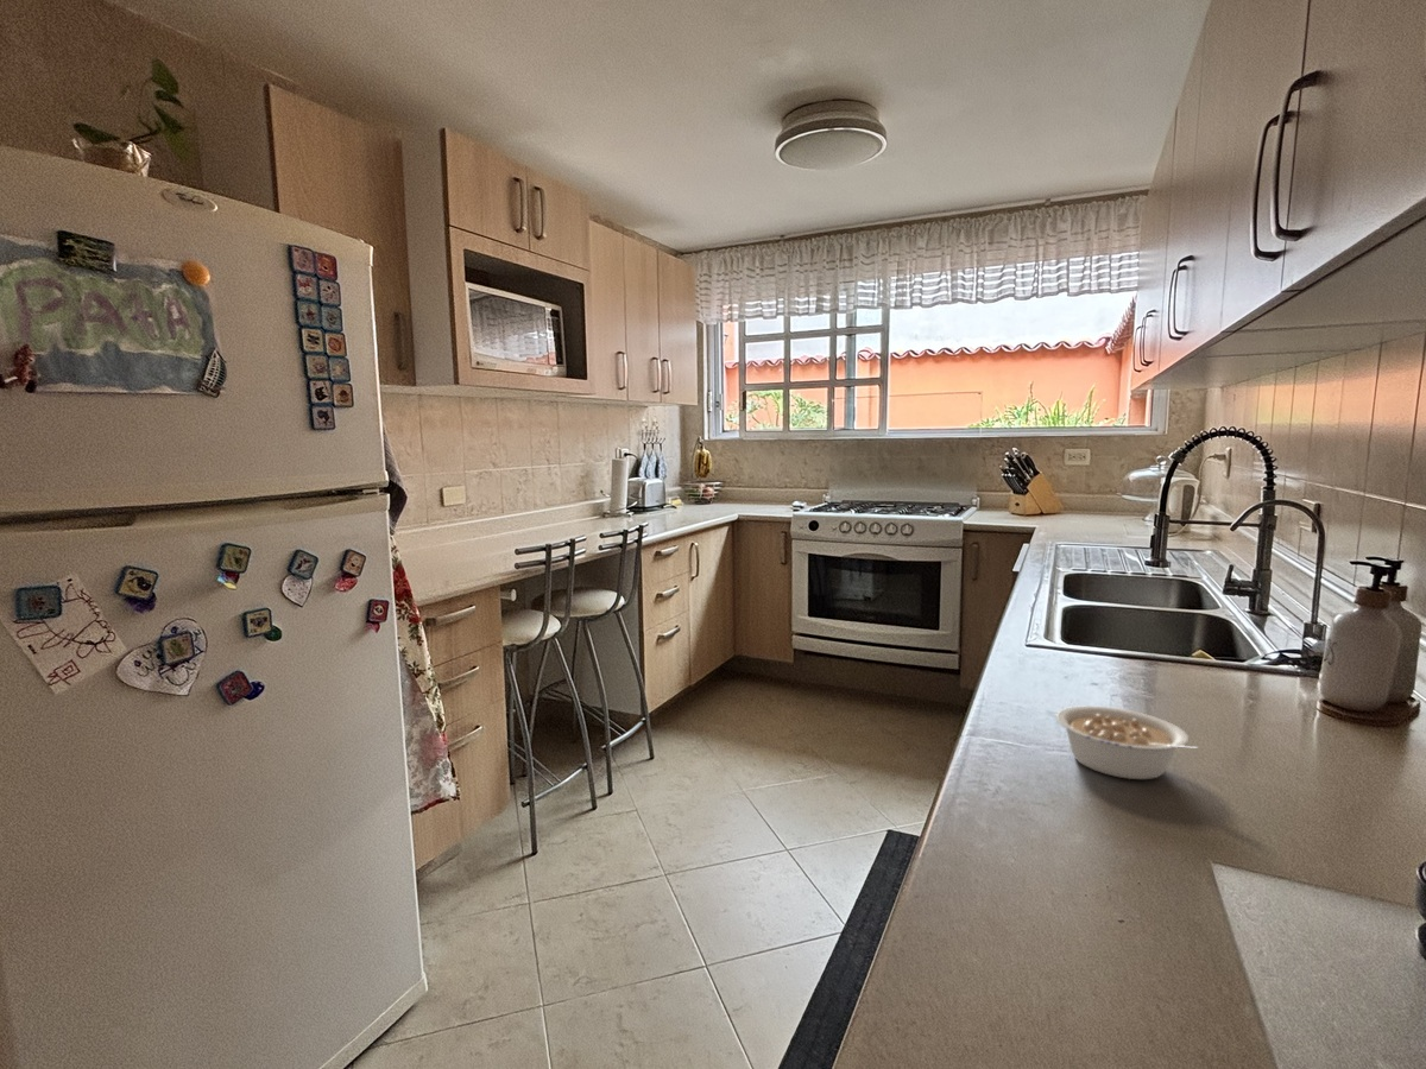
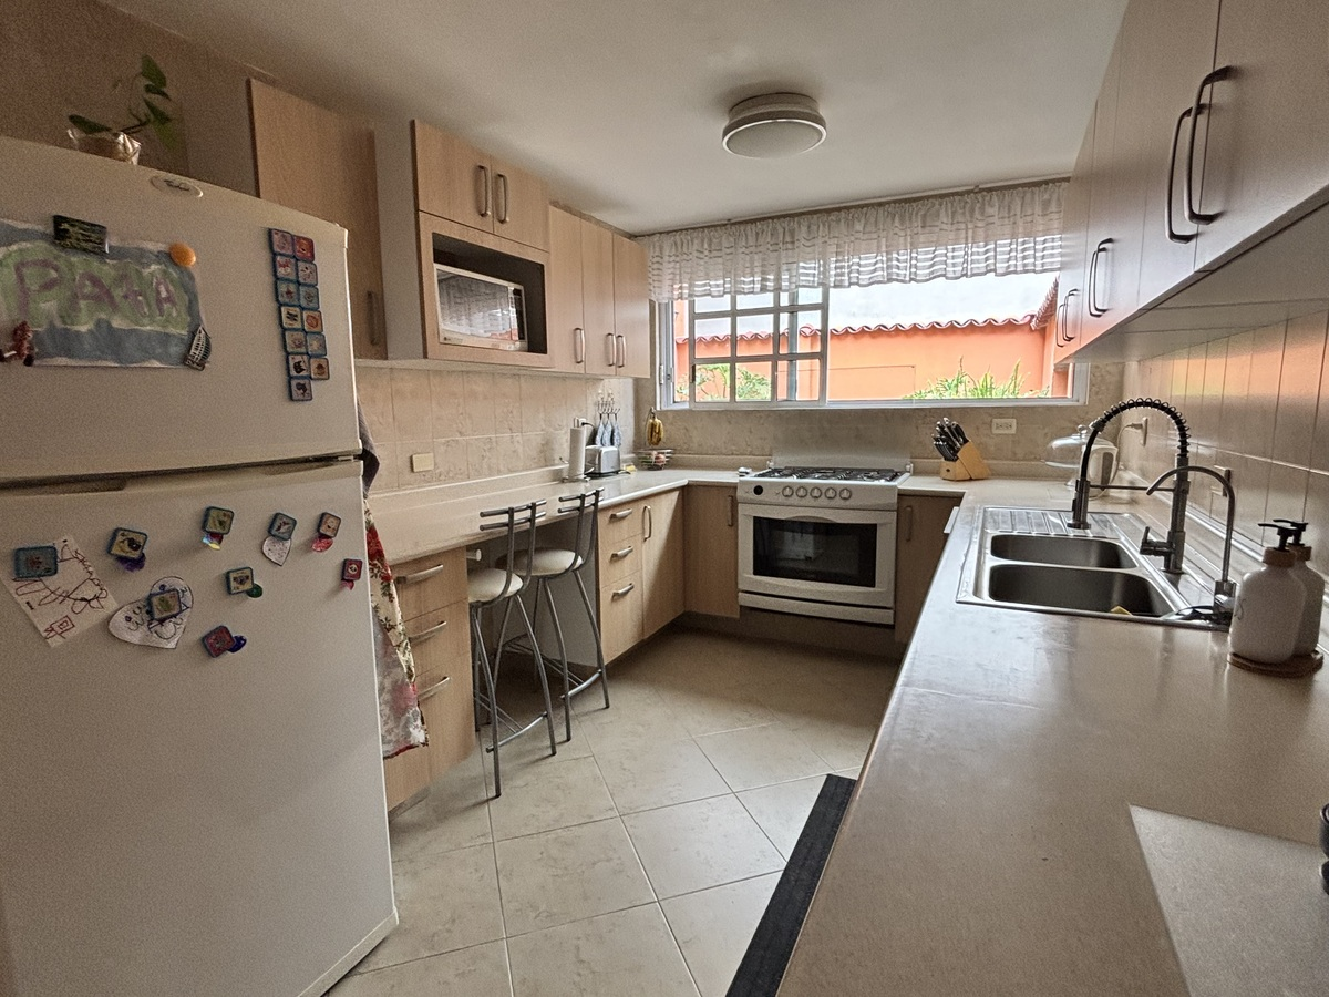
- legume [1055,704,1205,780]
